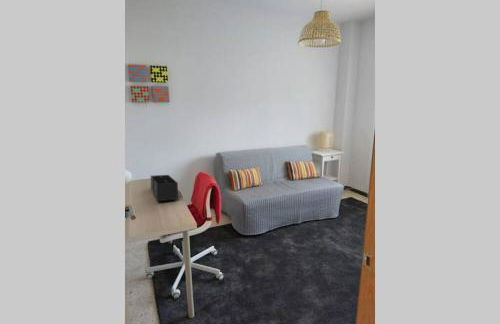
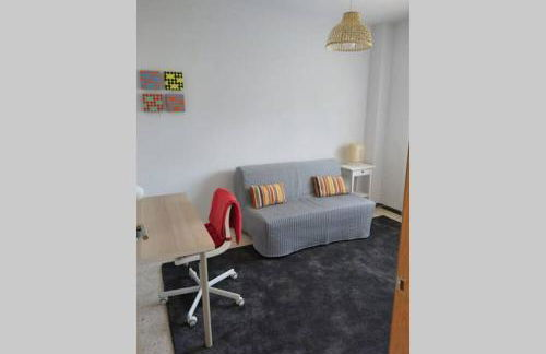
- desk organizer [150,174,179,202]
